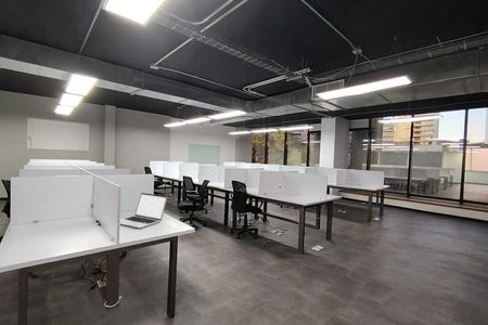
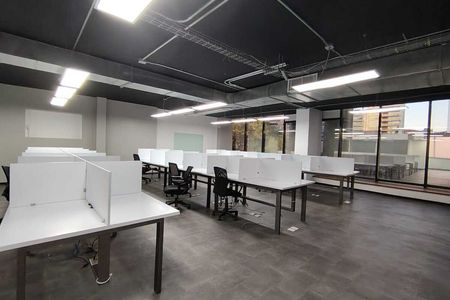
- laptop [119,192,168,229]
